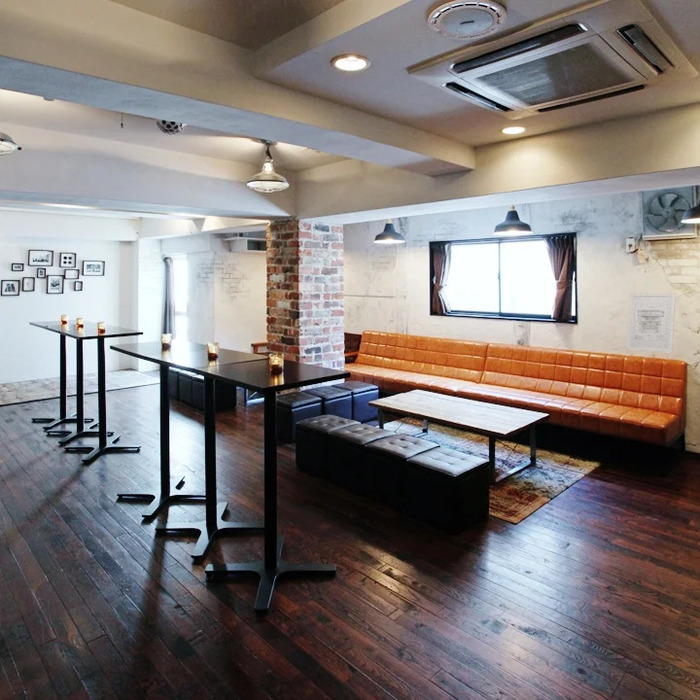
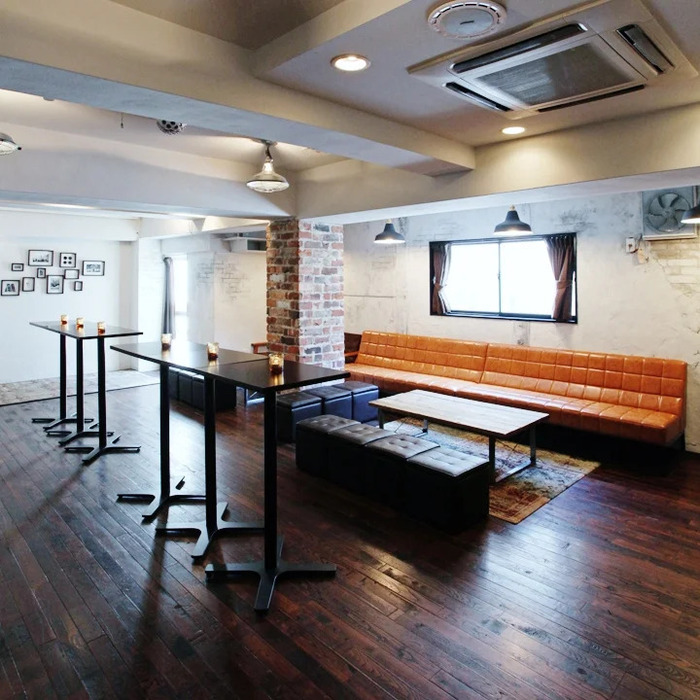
- wall art [625,292,677,354]
